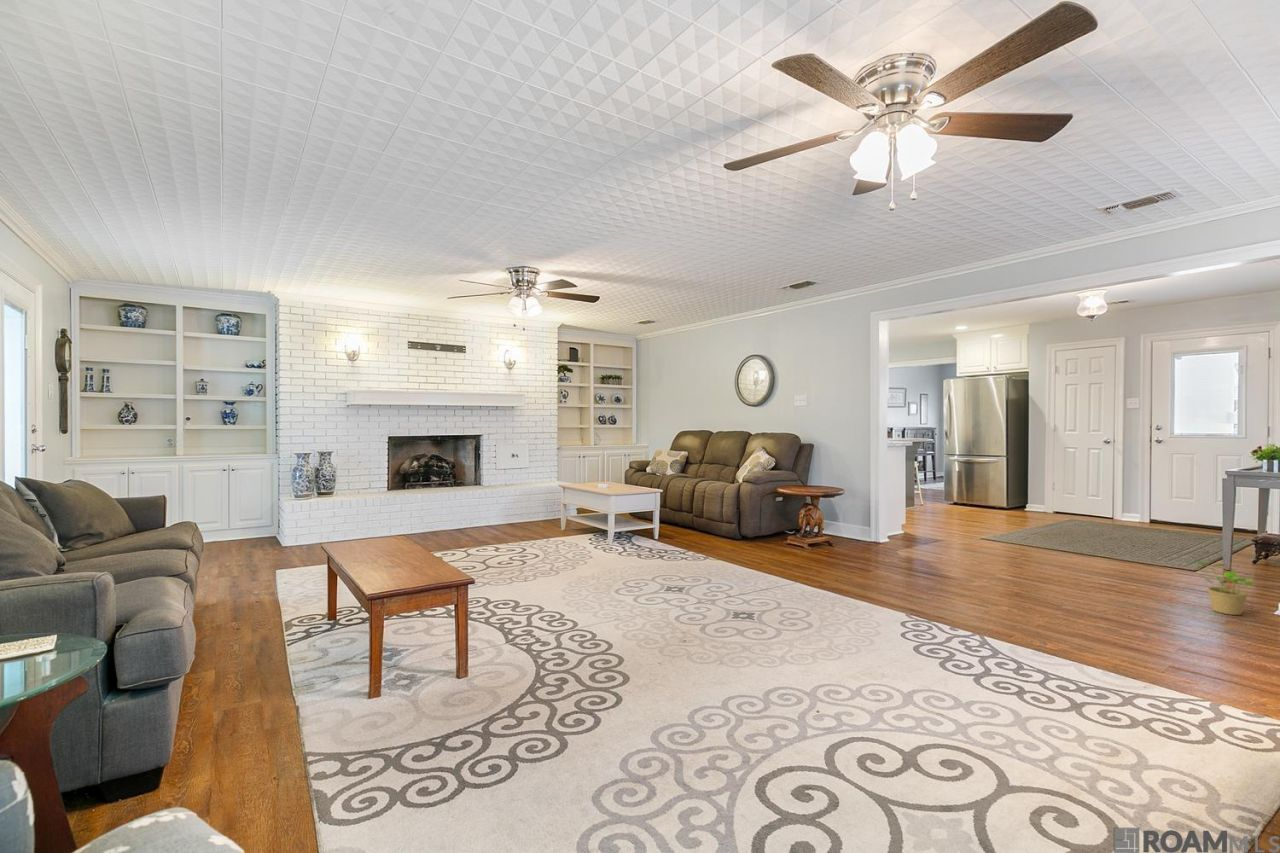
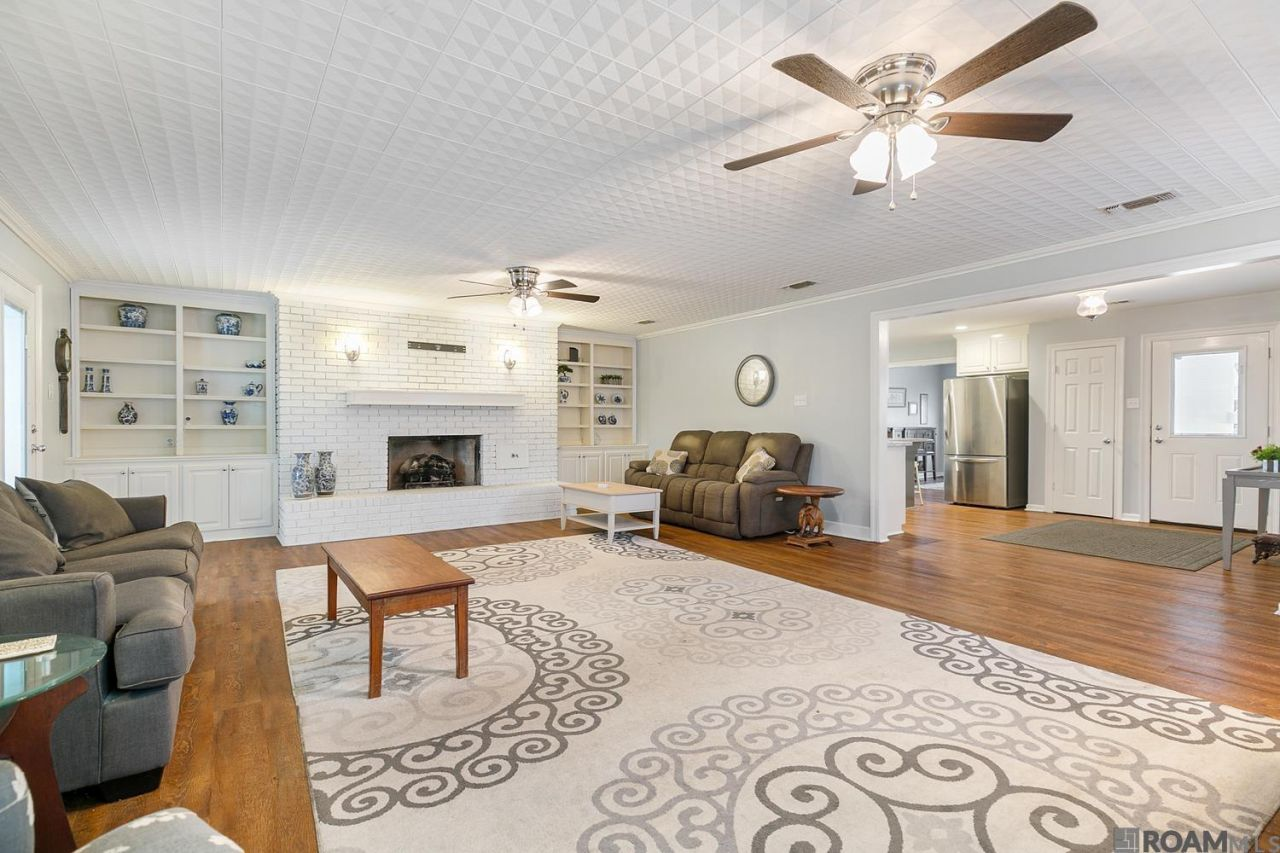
- potted plant [1193,559,1254,616]
